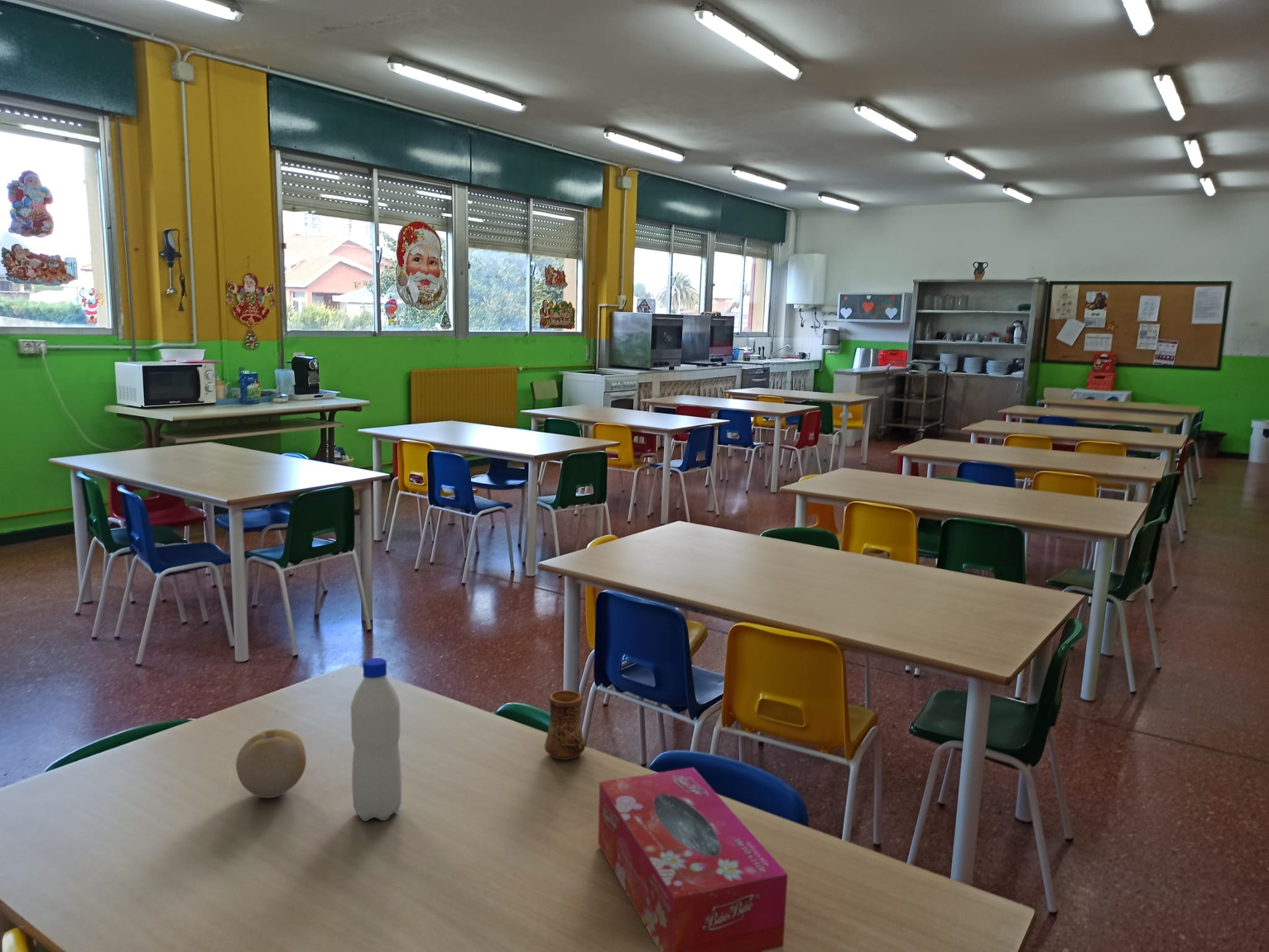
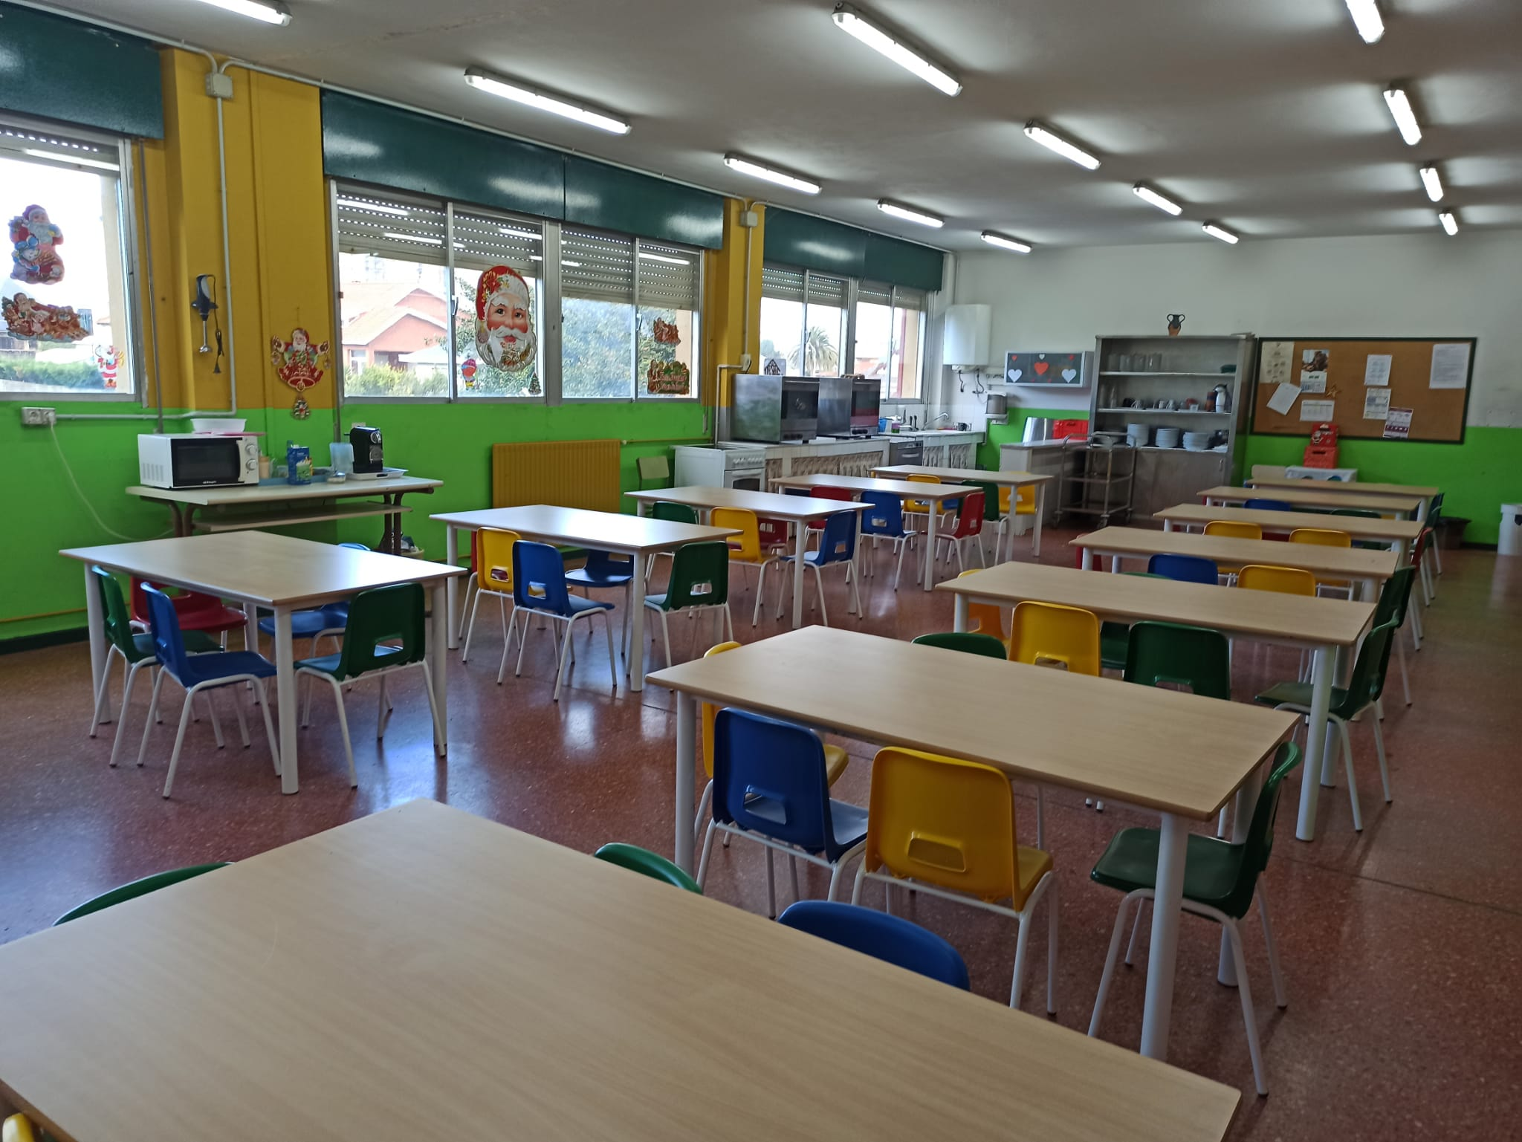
- fruit [235,728,307,798]
- tissue box [597,767,788,952]
- cup [544,689,586,761]
- water bottle [350,657,402,822]
